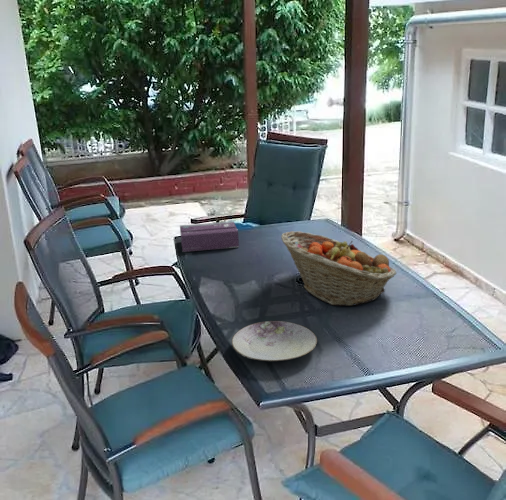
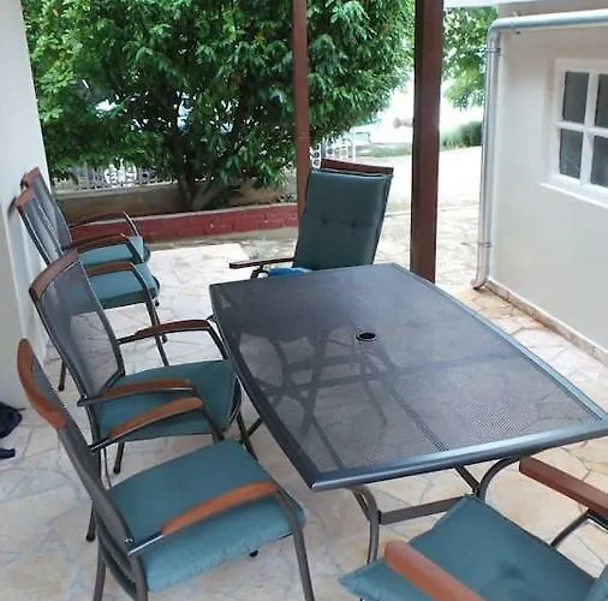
- fruit basket [280,230,398,307]
- plate [231,320,318,362]
- tissue box [179,220,240,253]
